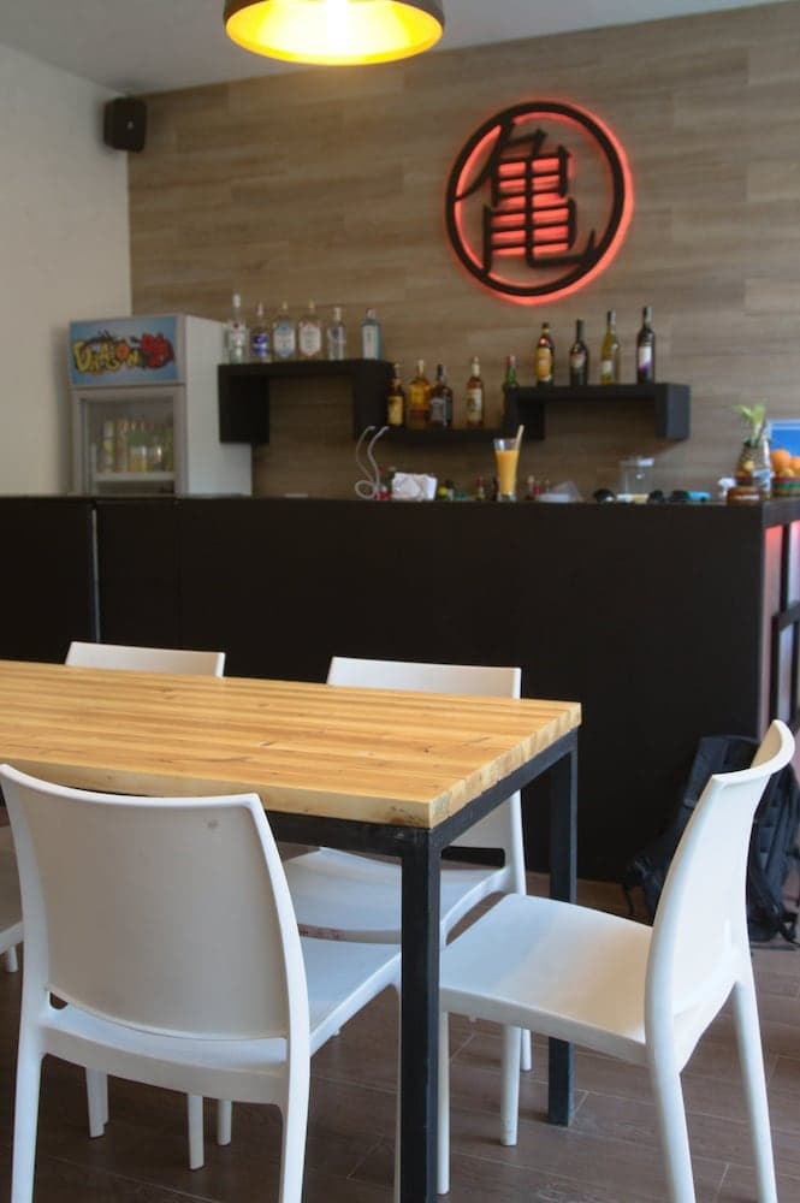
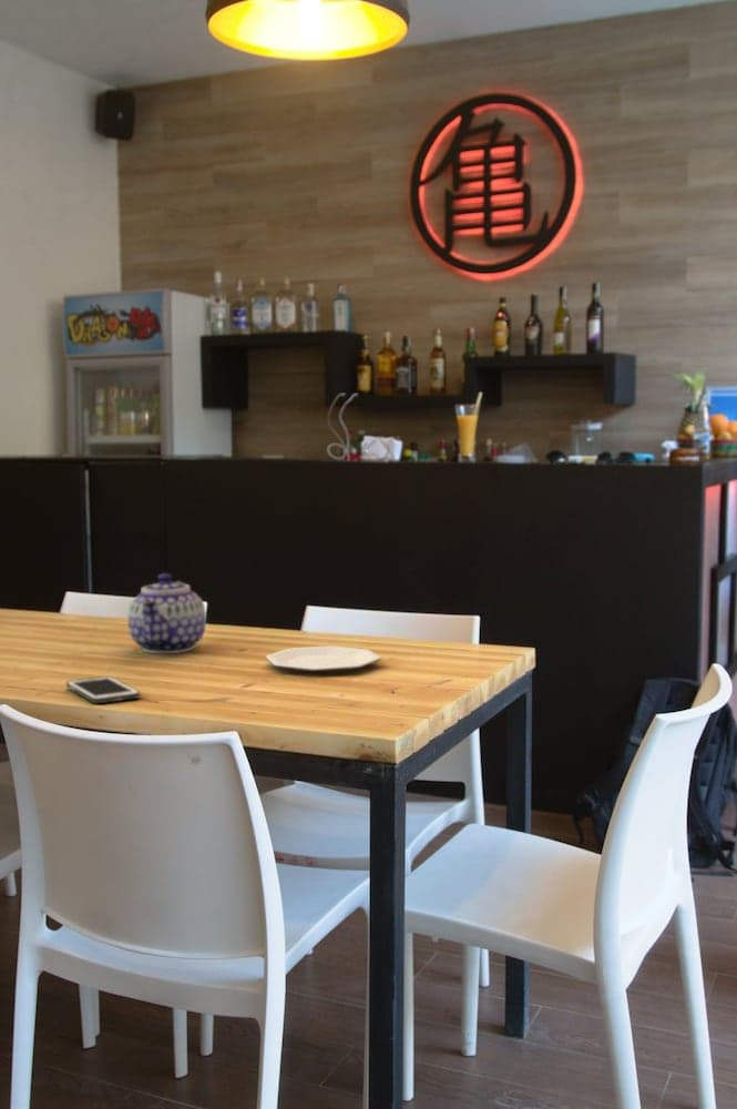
+ teapot [127,572,207,654]
+ plate [265,644,381,673]
+ cell phone [65,675,142,704]
